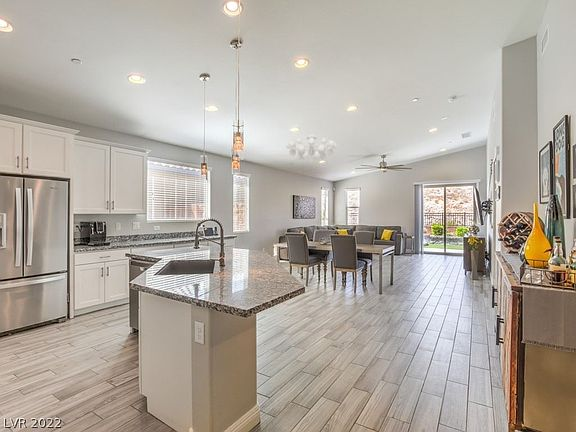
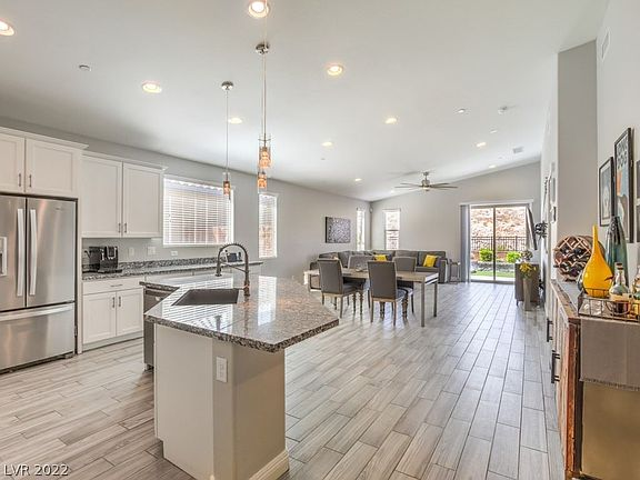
- chandelier [285,135,338,163]
